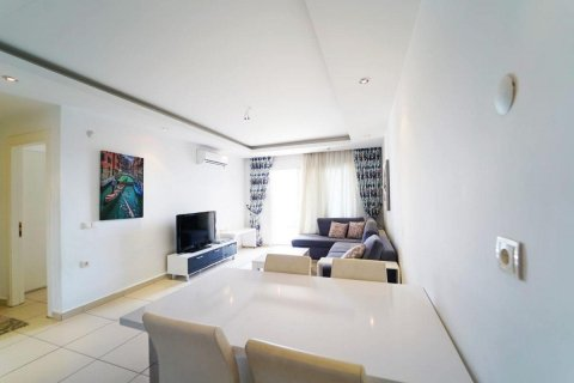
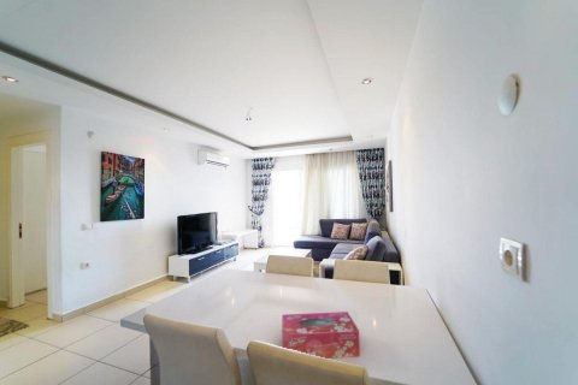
+ tissue box [281,310,361,360]
